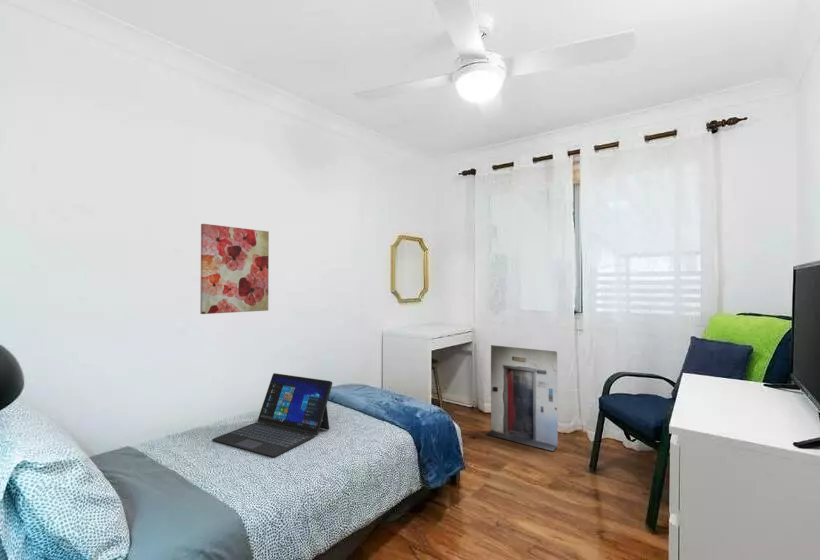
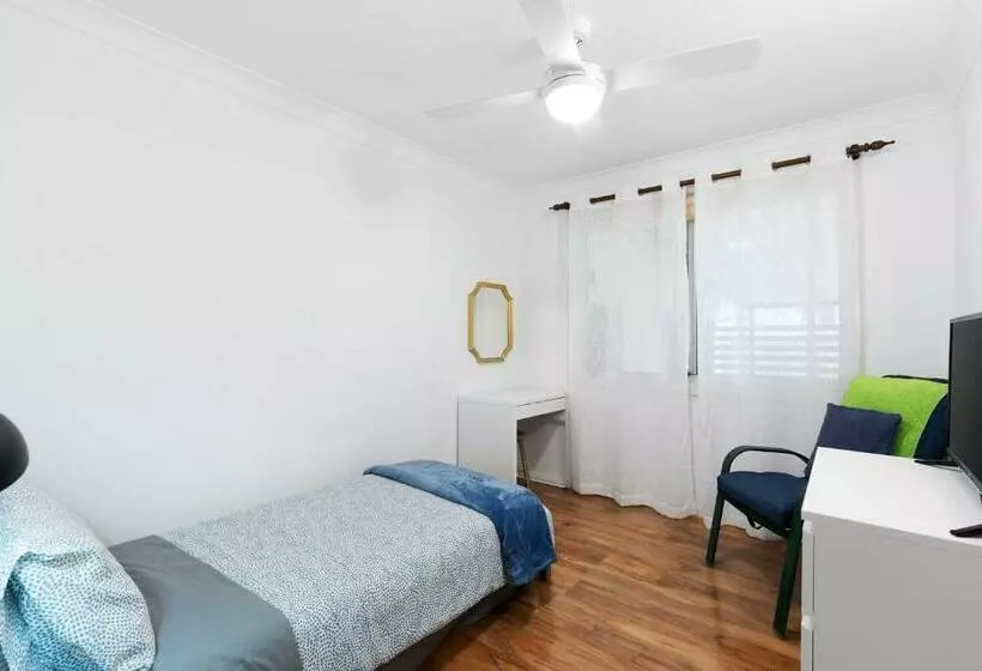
- laptop [211,372,333,458]
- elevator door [486,344,559,452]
- wall art [199,223,270,315]
